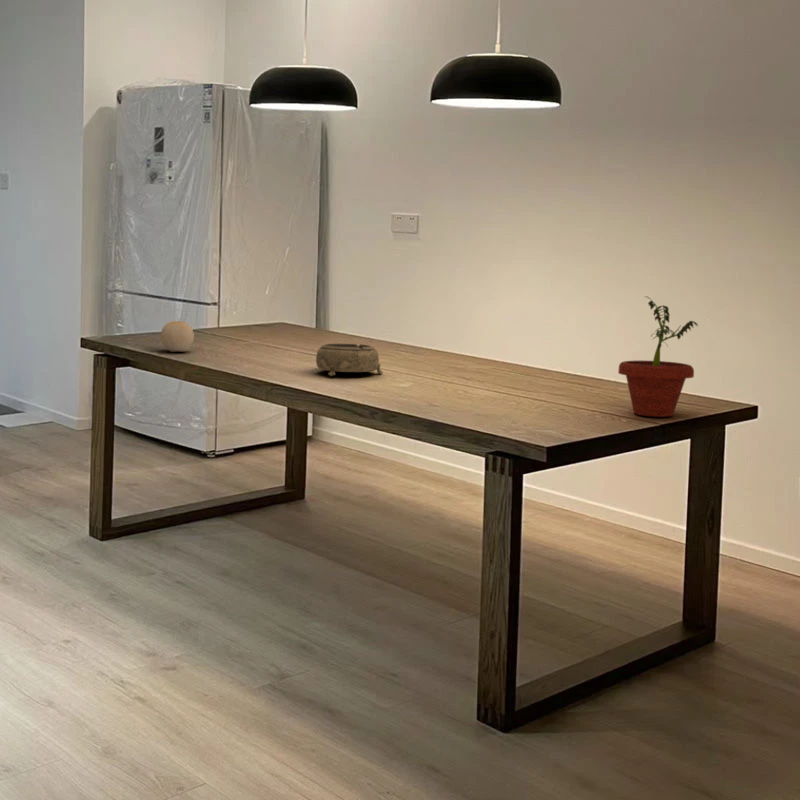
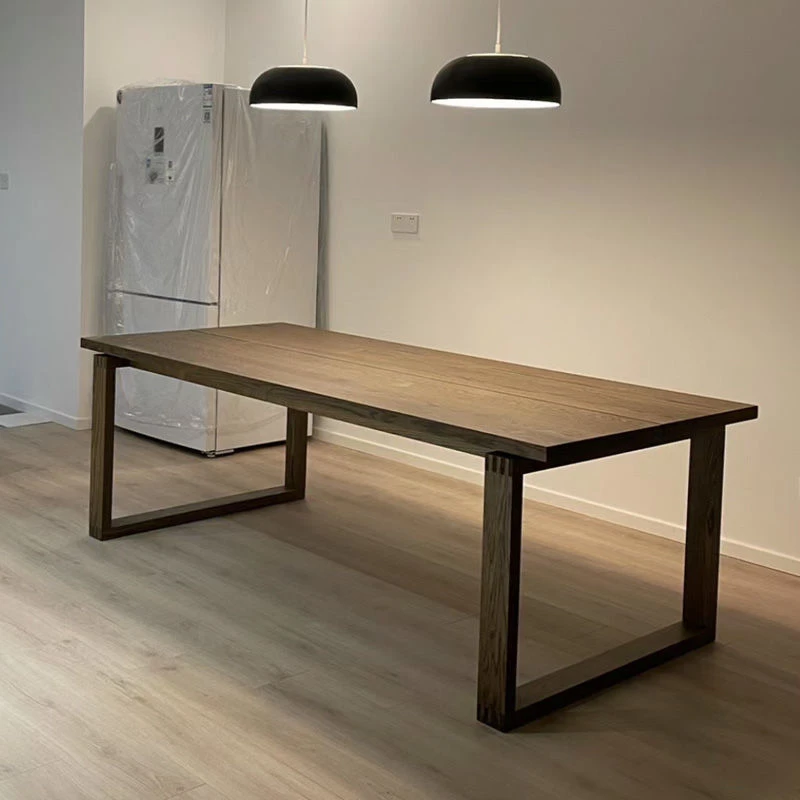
- decorative bowl [315,343,384,377]
- potted plant [617,295,699,418]
- fruit [160,320,195,353]
